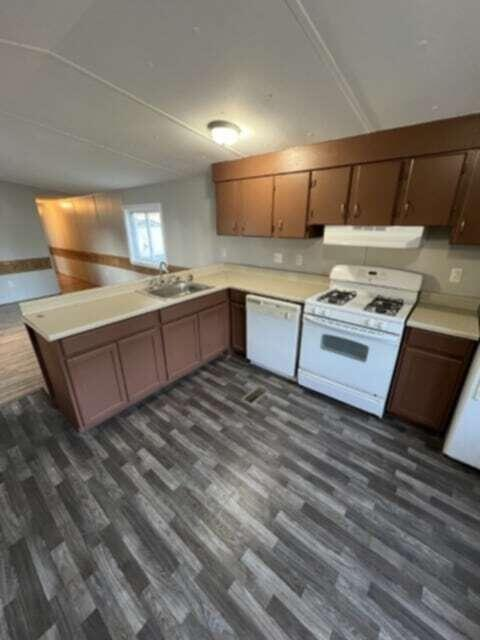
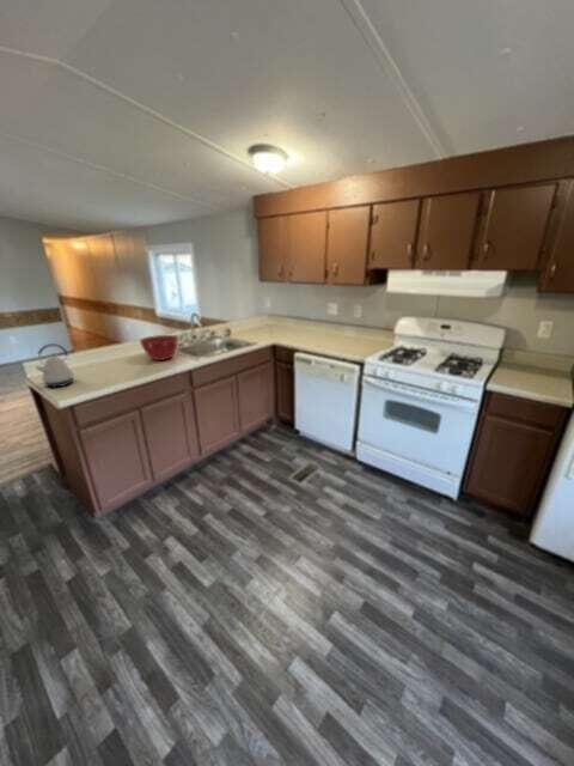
+ kettle [33,342,77,388]
+ mixing bowl [139,334,179,361]
